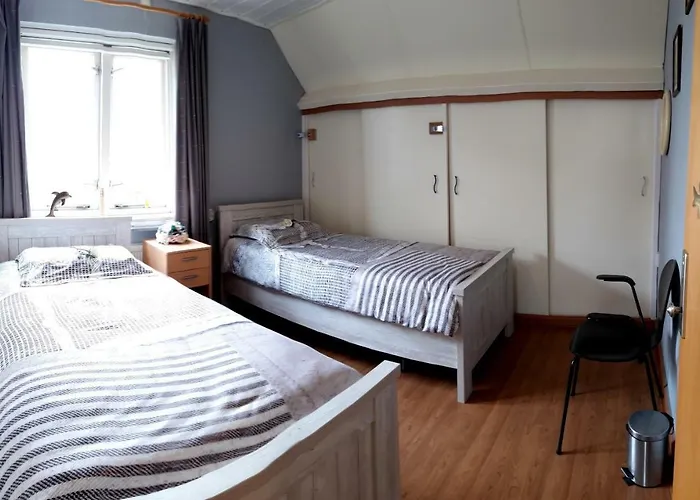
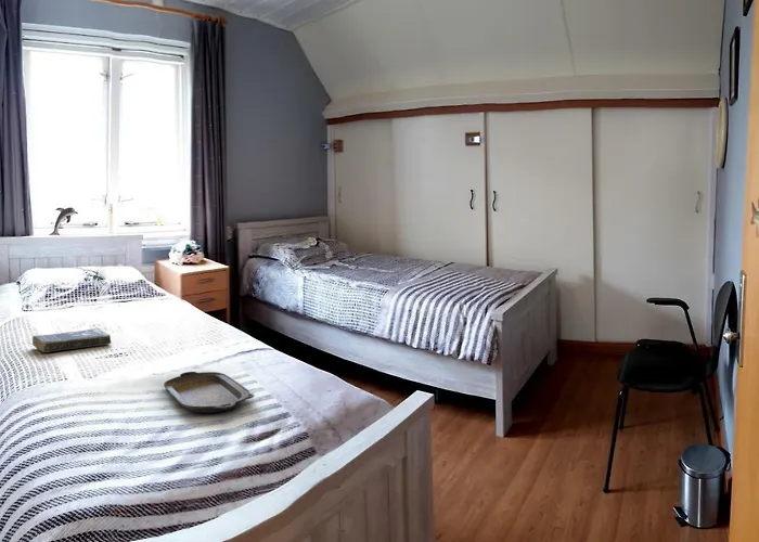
+ book [31,326,112,353]
+ serving tray [163,371,255,414]
